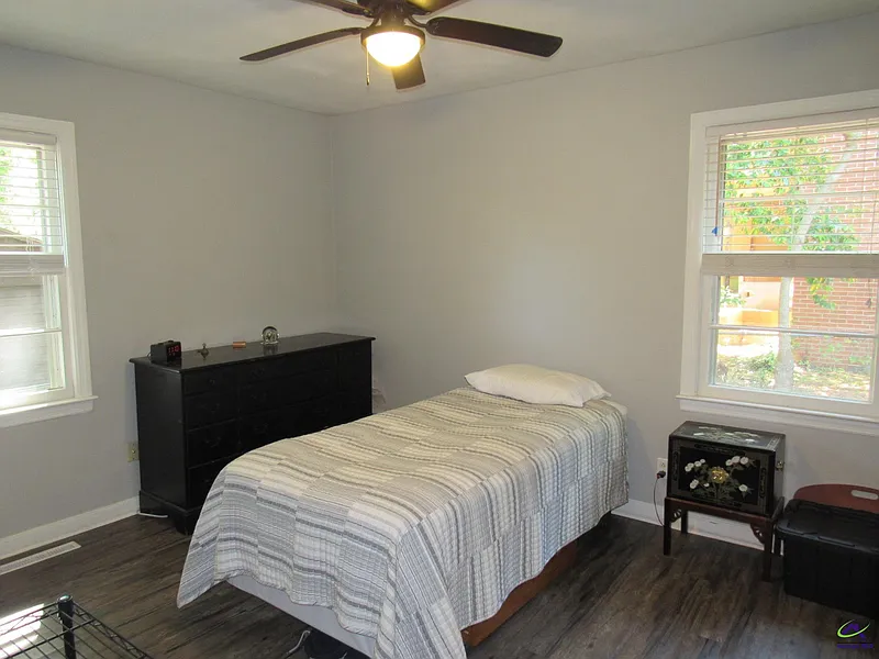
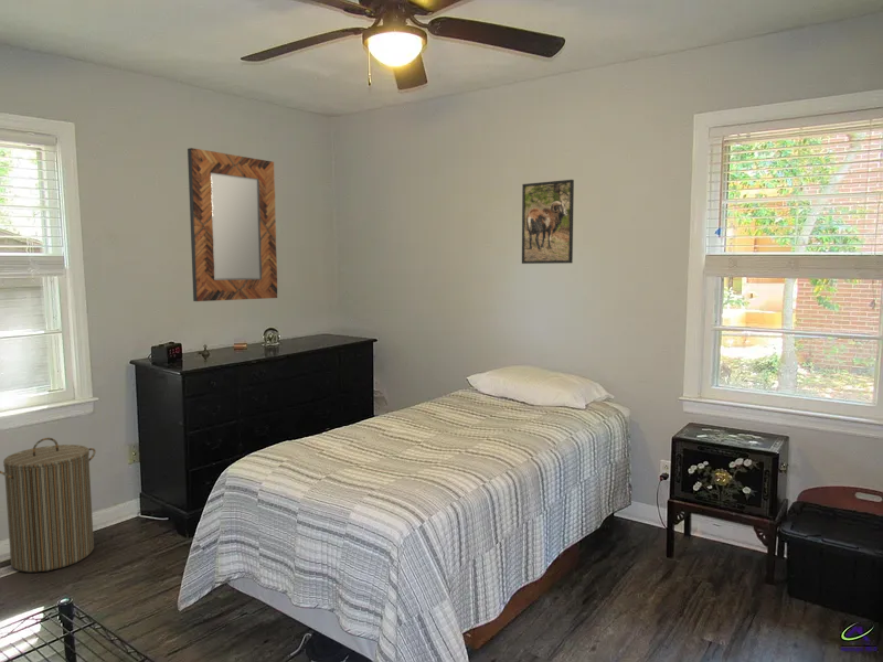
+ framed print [521,179,575,265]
+ laundry hamper [0,437,97,573]
+ home mirror [187,147,278,302]
